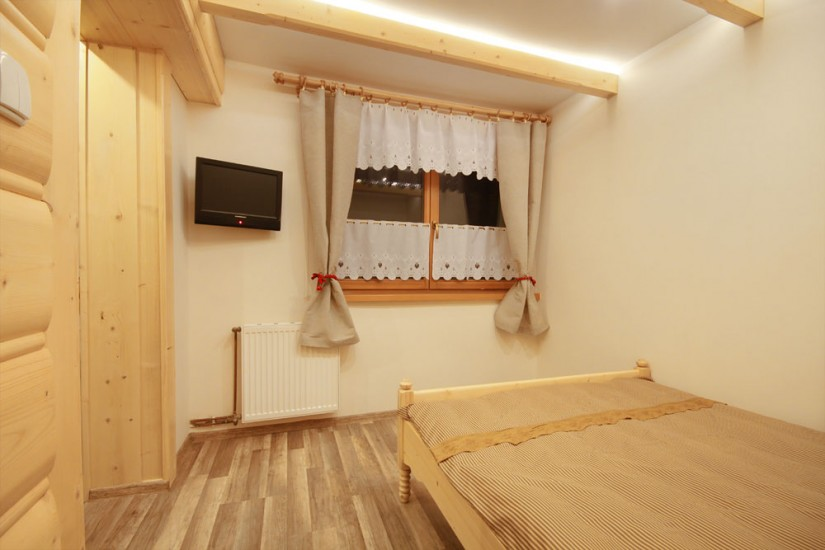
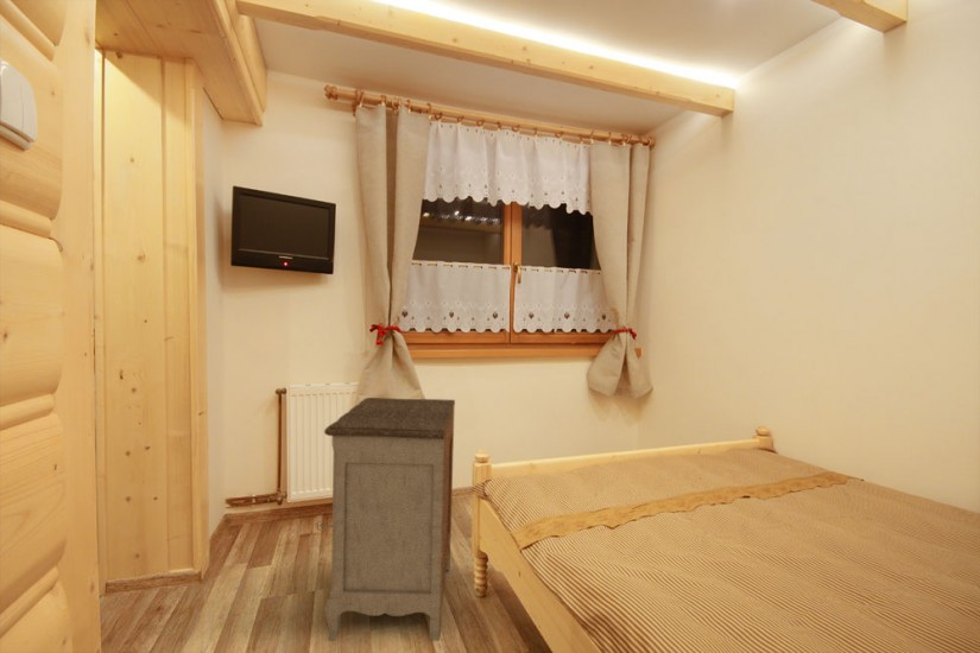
+ nightstand [315,397,456,642]
